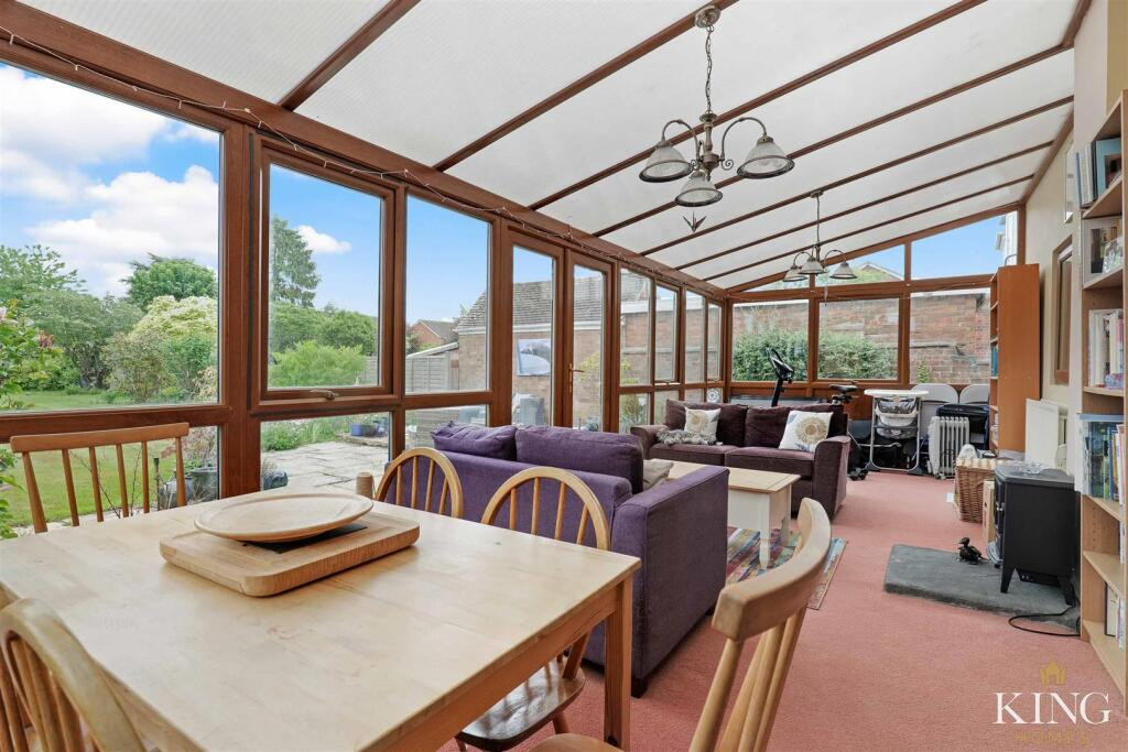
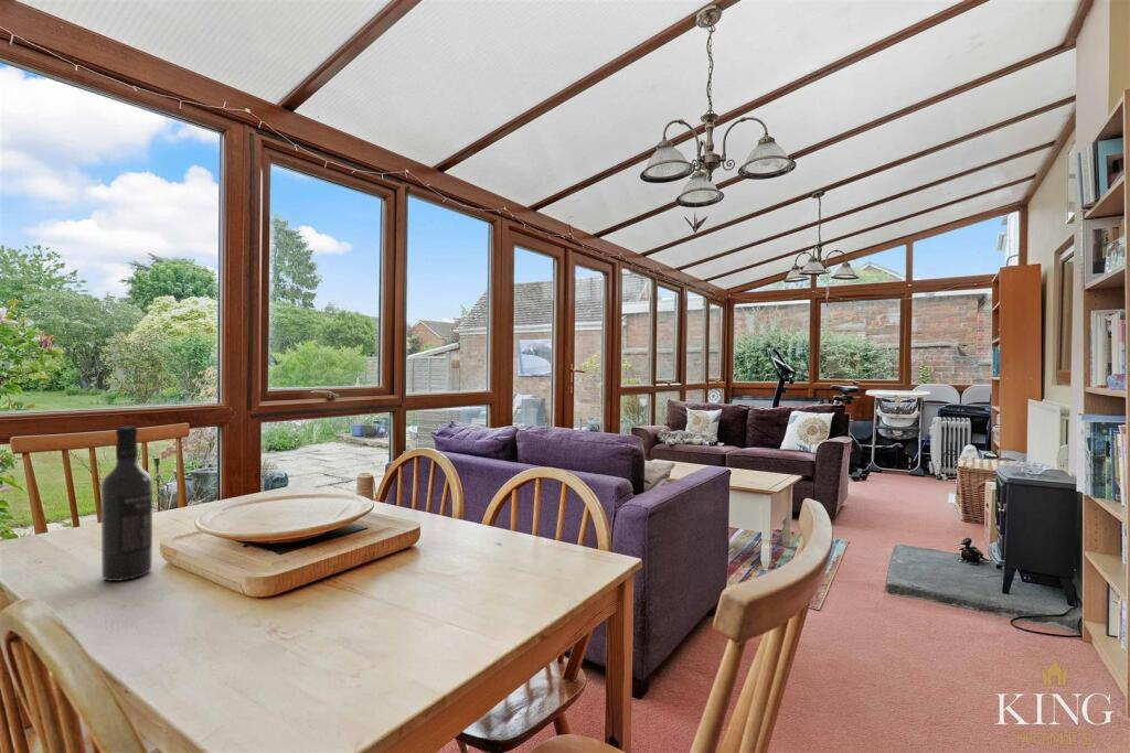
+ wine bottle [100,426,153,582]
